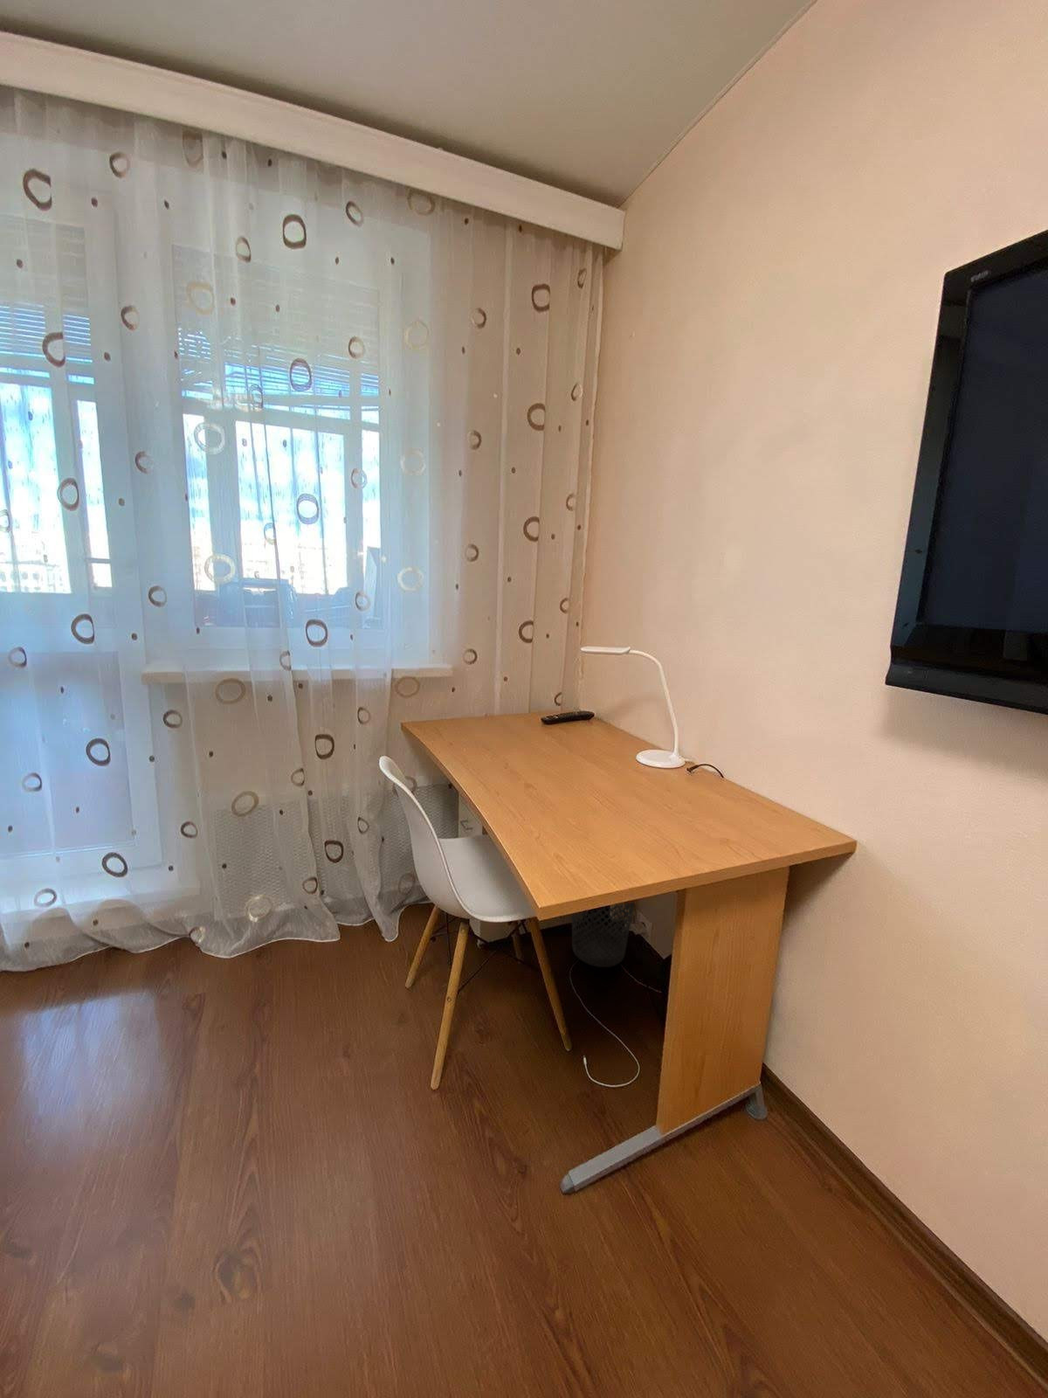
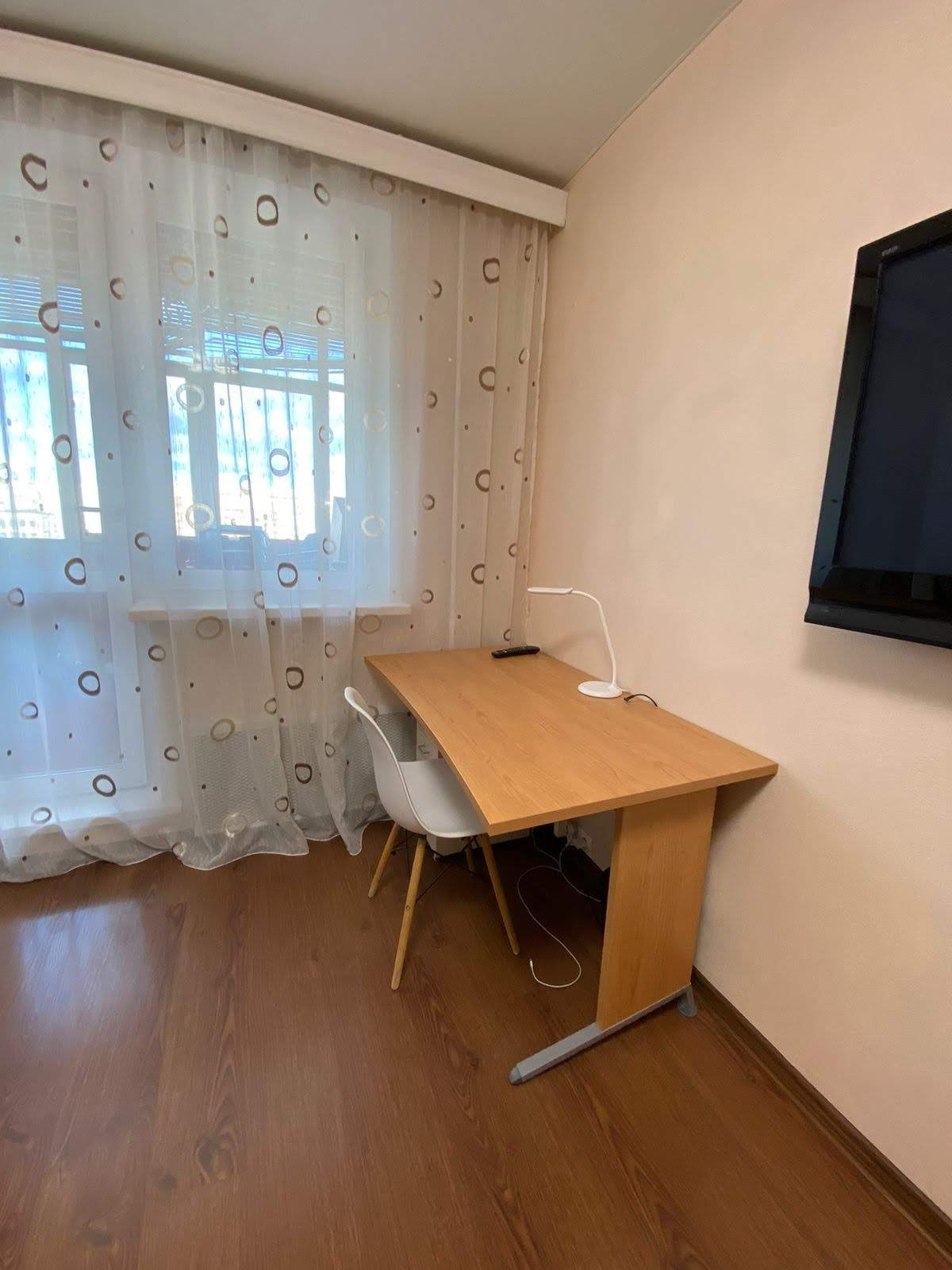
- wastebasket [570,900,635,968]
